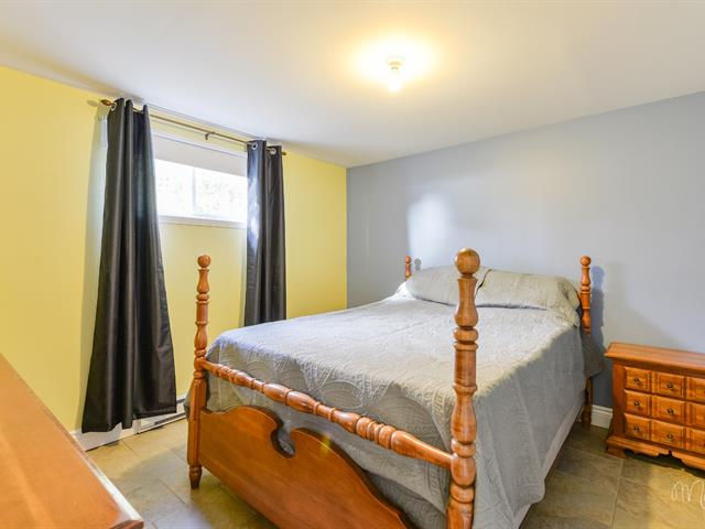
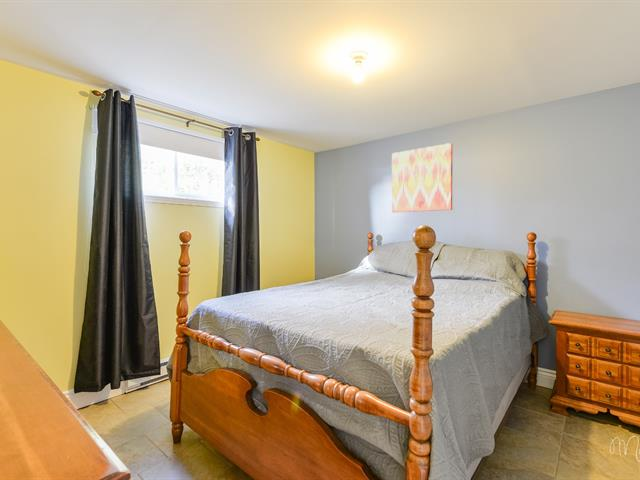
+ wall art [391,142,454,213]
